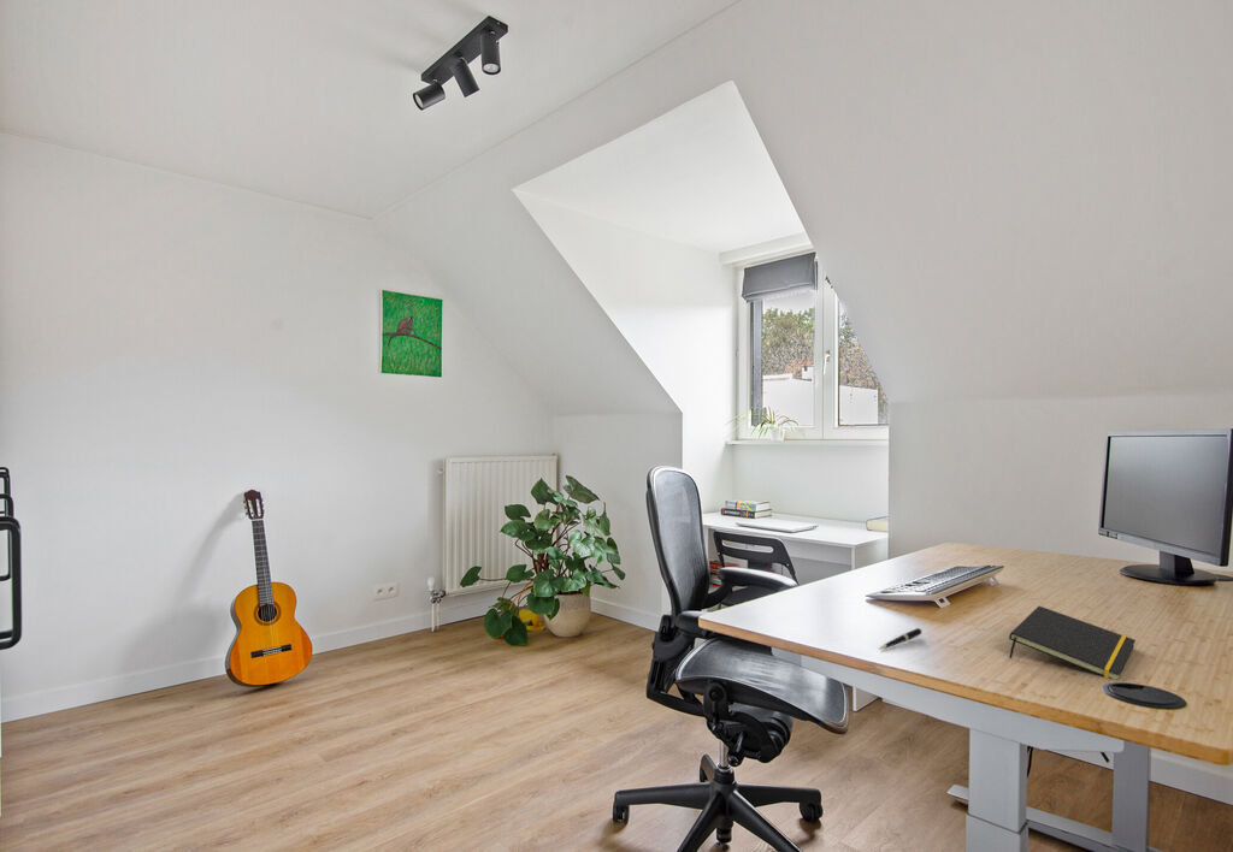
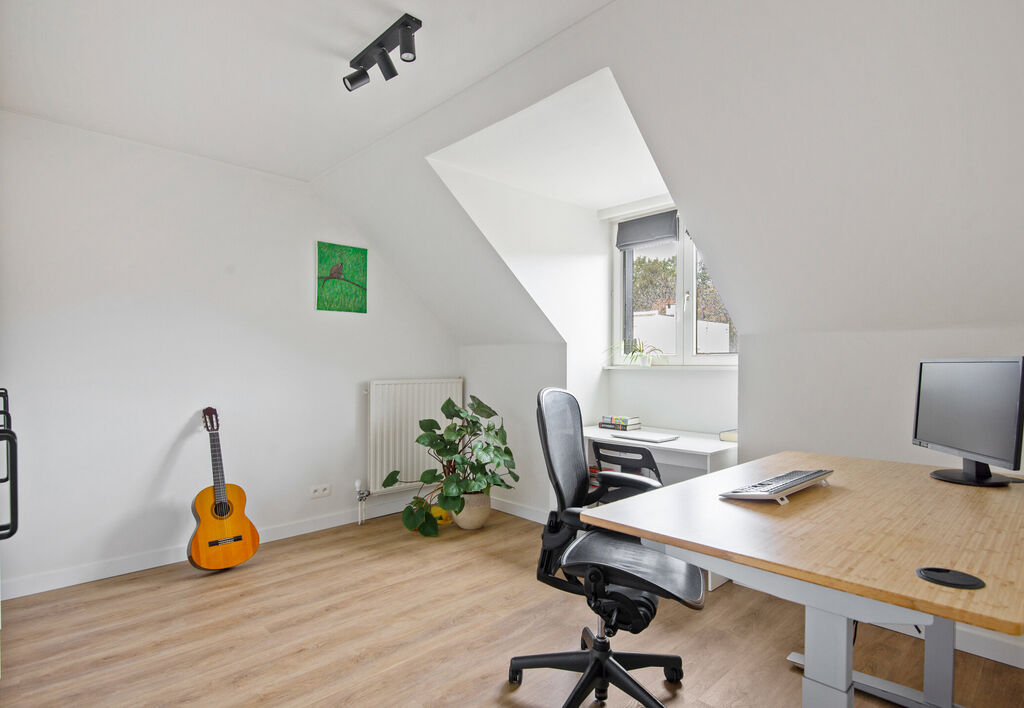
- pen [879,627,924,650]
- notepad [1008,605,1137,680]
